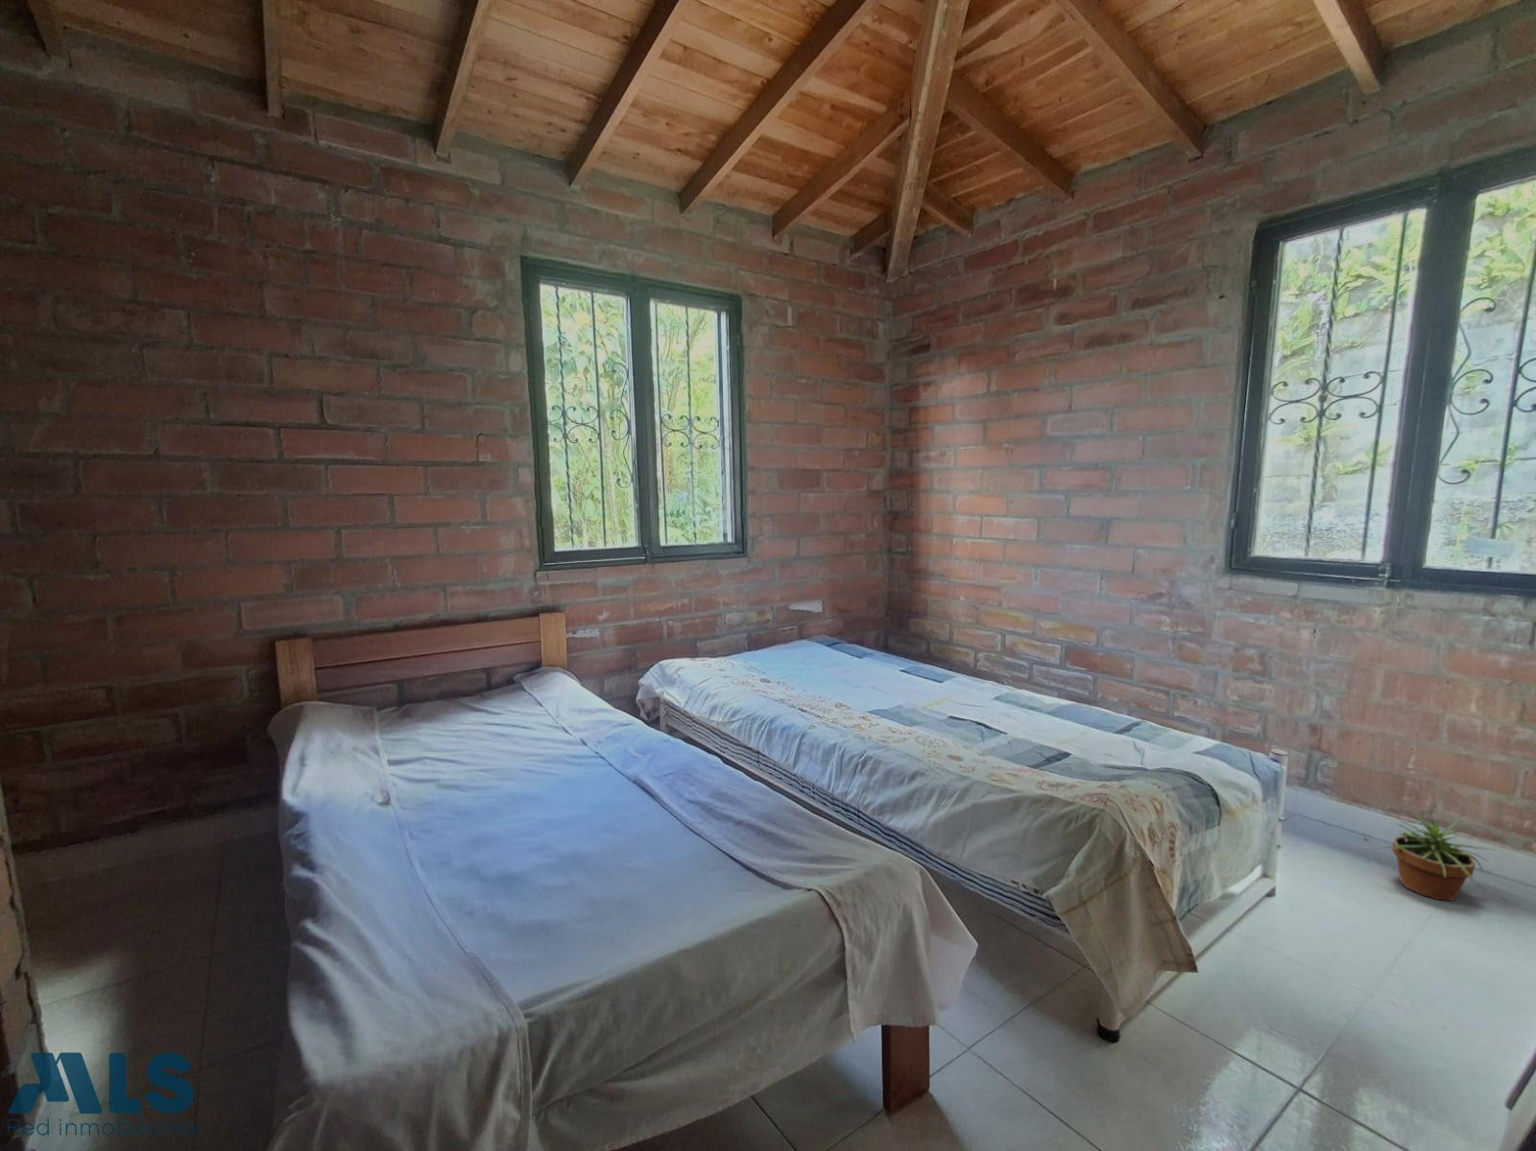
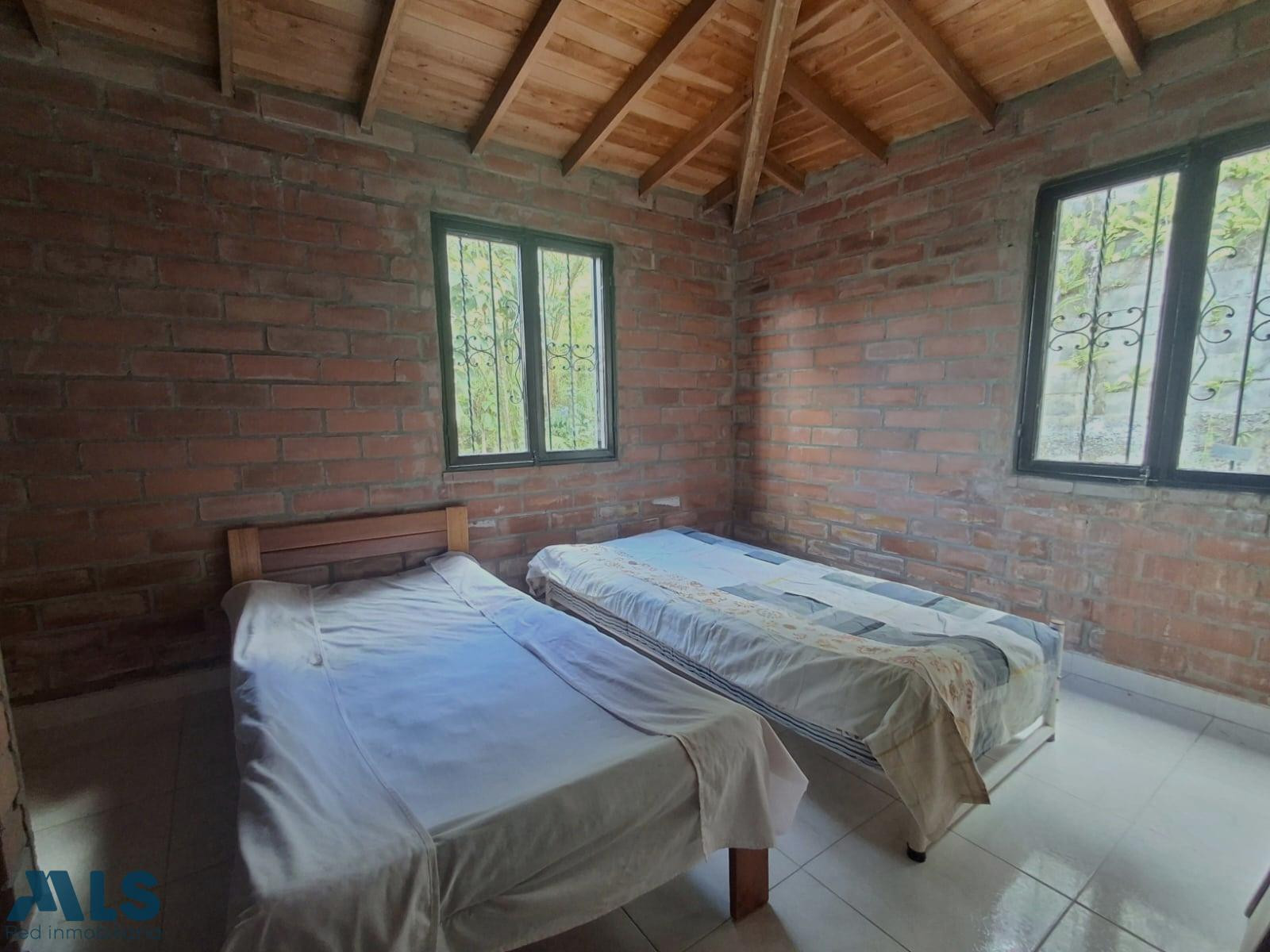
- potted plant [1378,812,1495,902]
